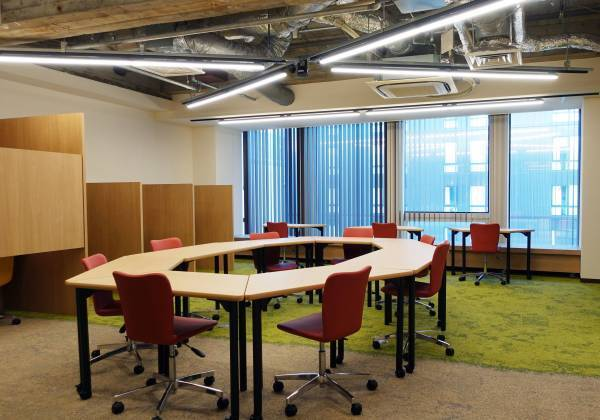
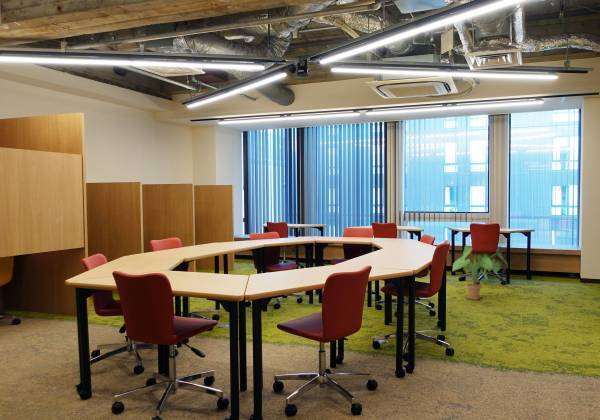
+ house plant [452,244,509,301]
